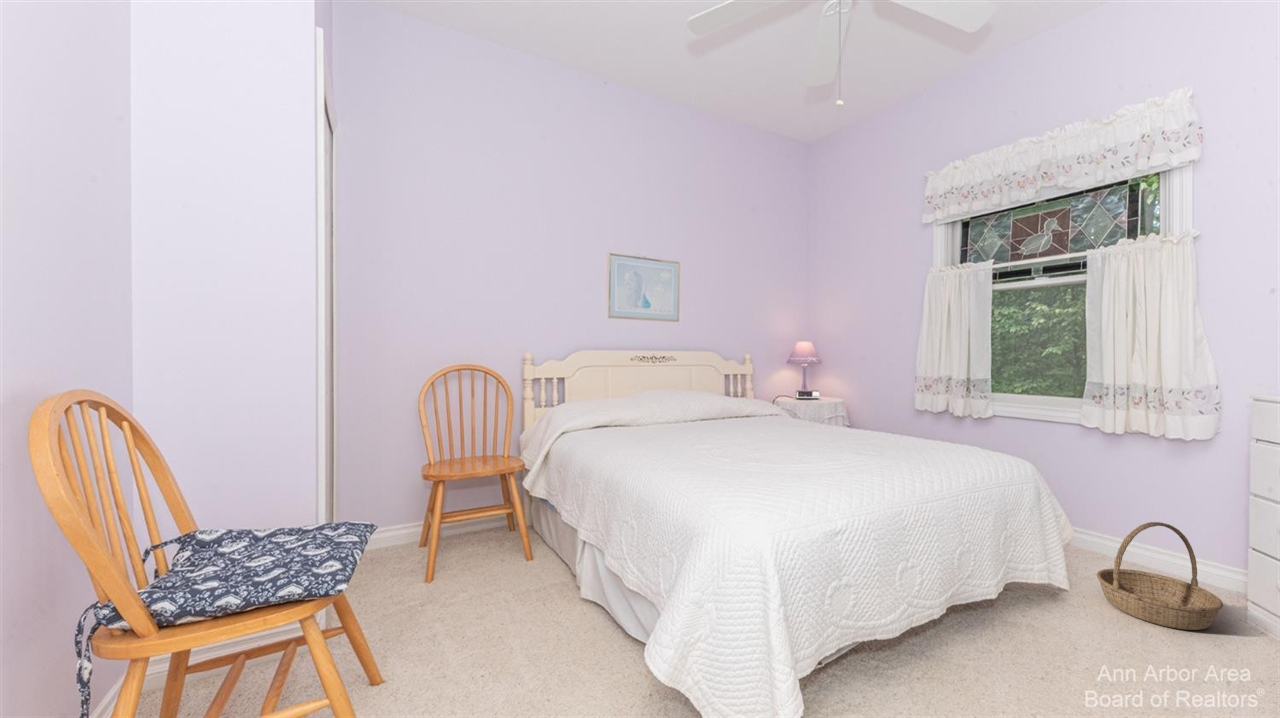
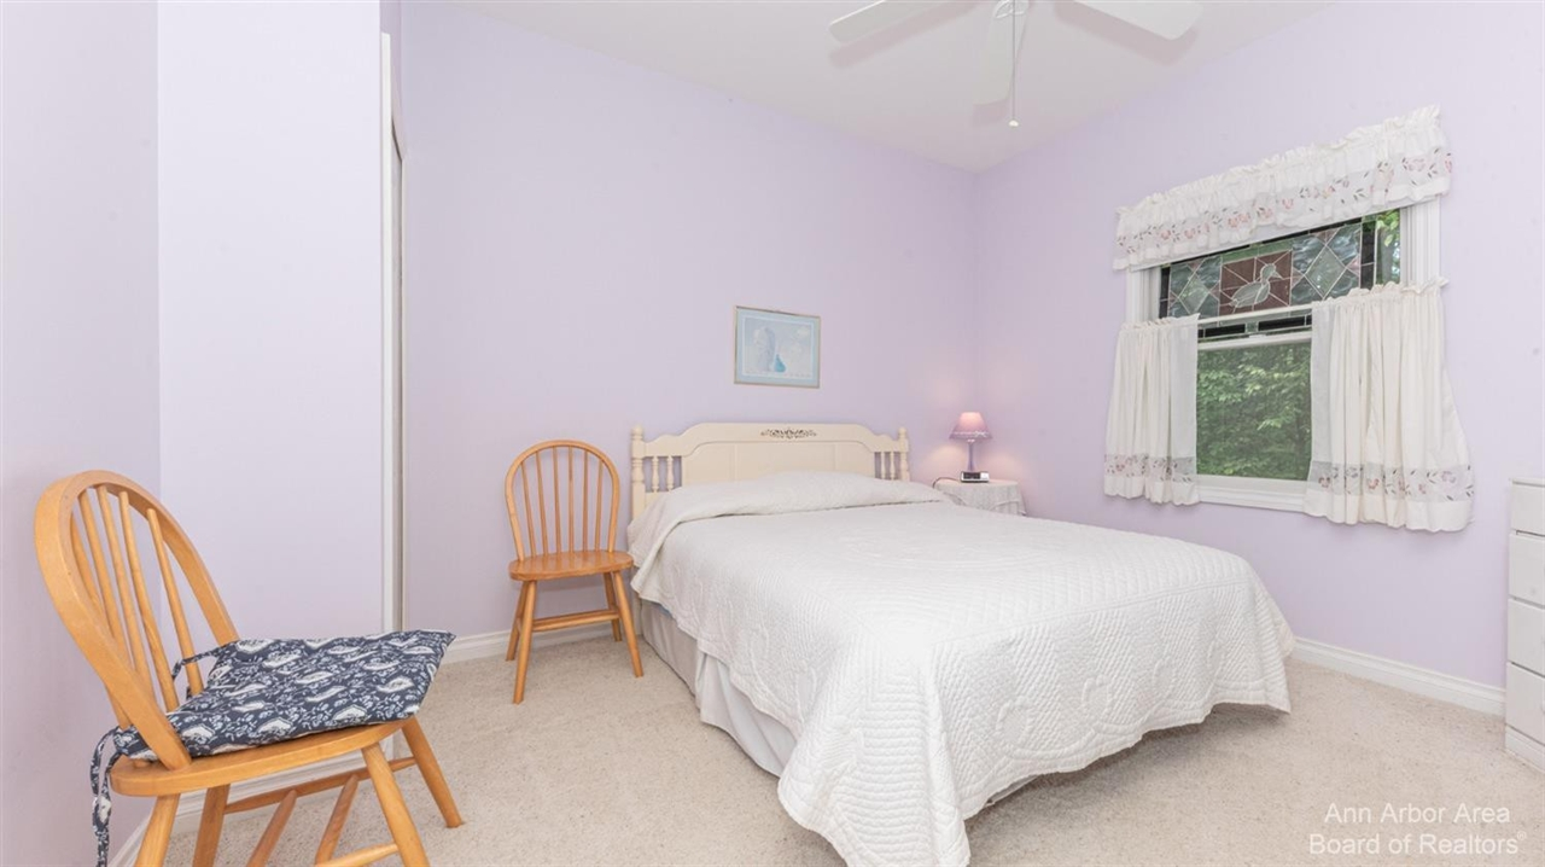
- basket [1096,521,1224,631]
